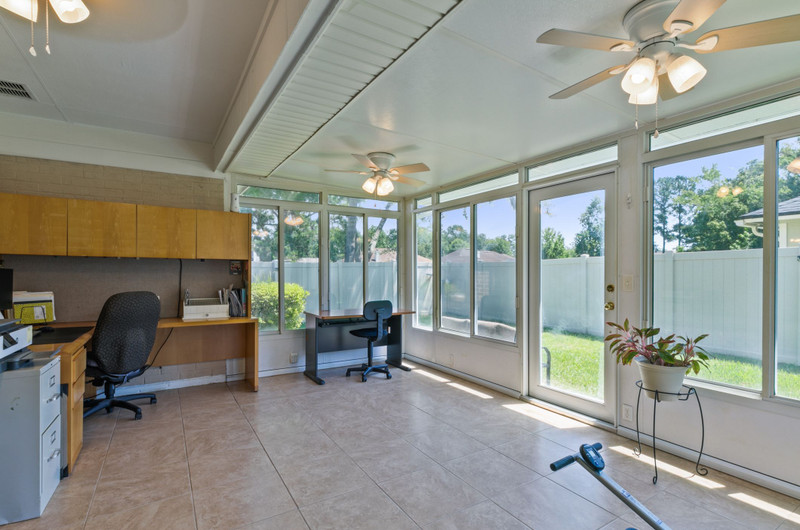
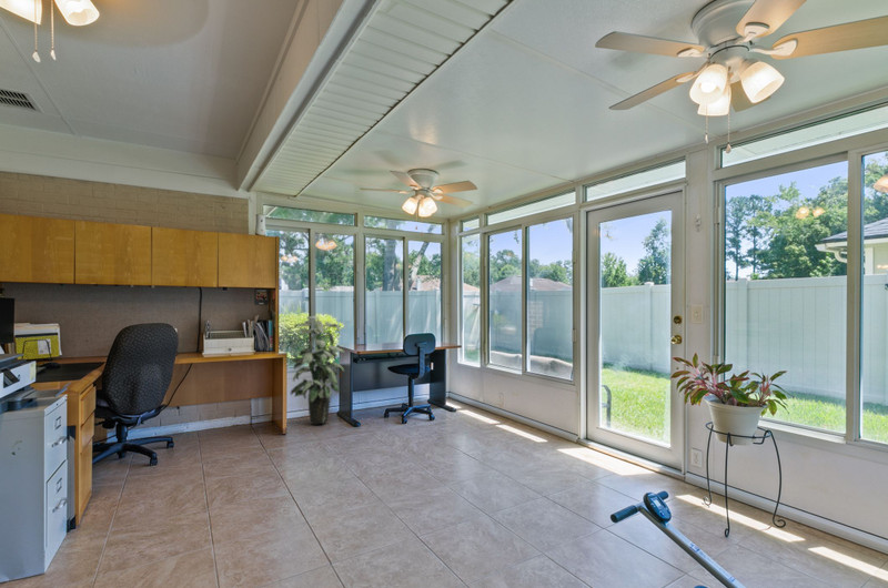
+ indoor plant [289,315,345,425]
